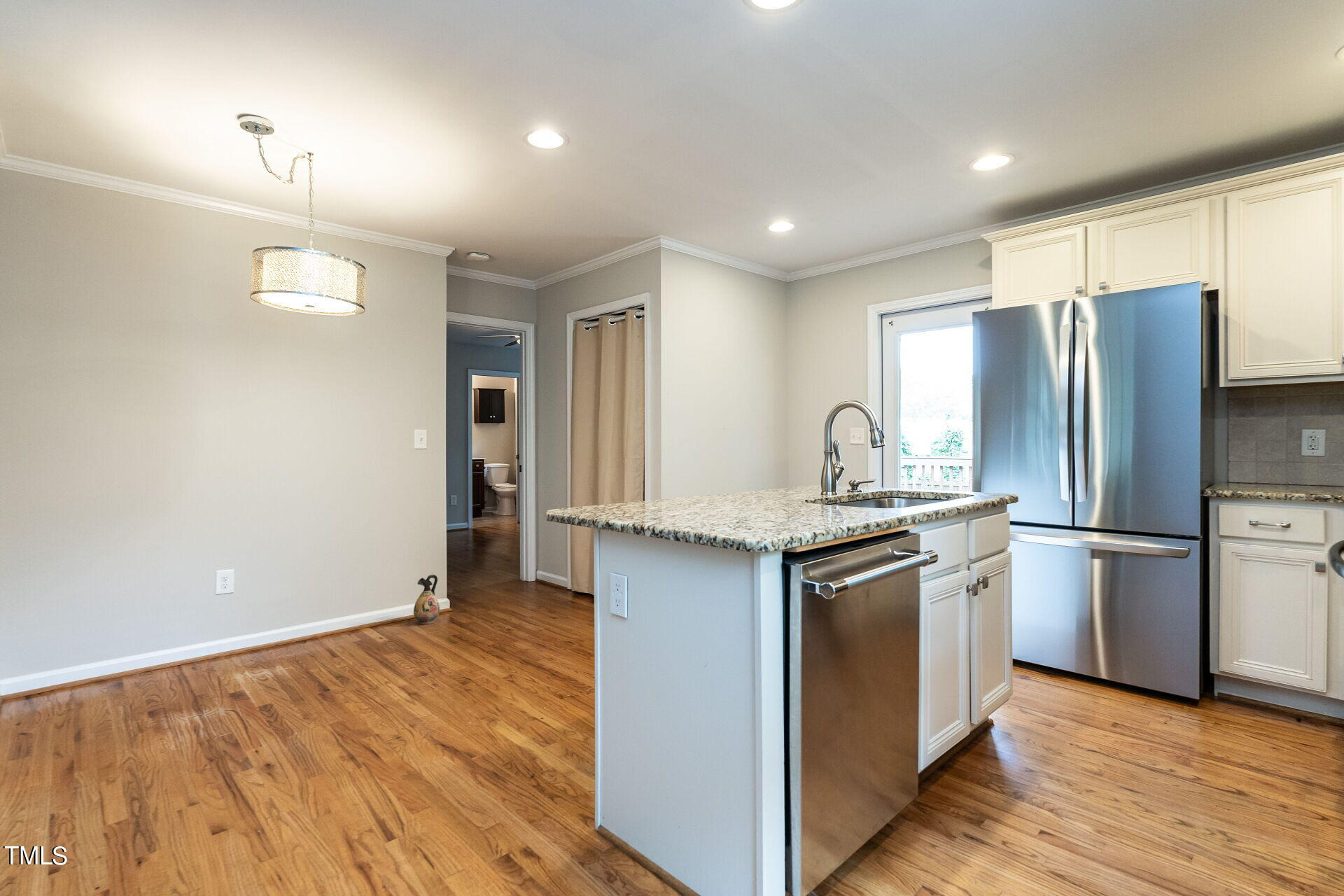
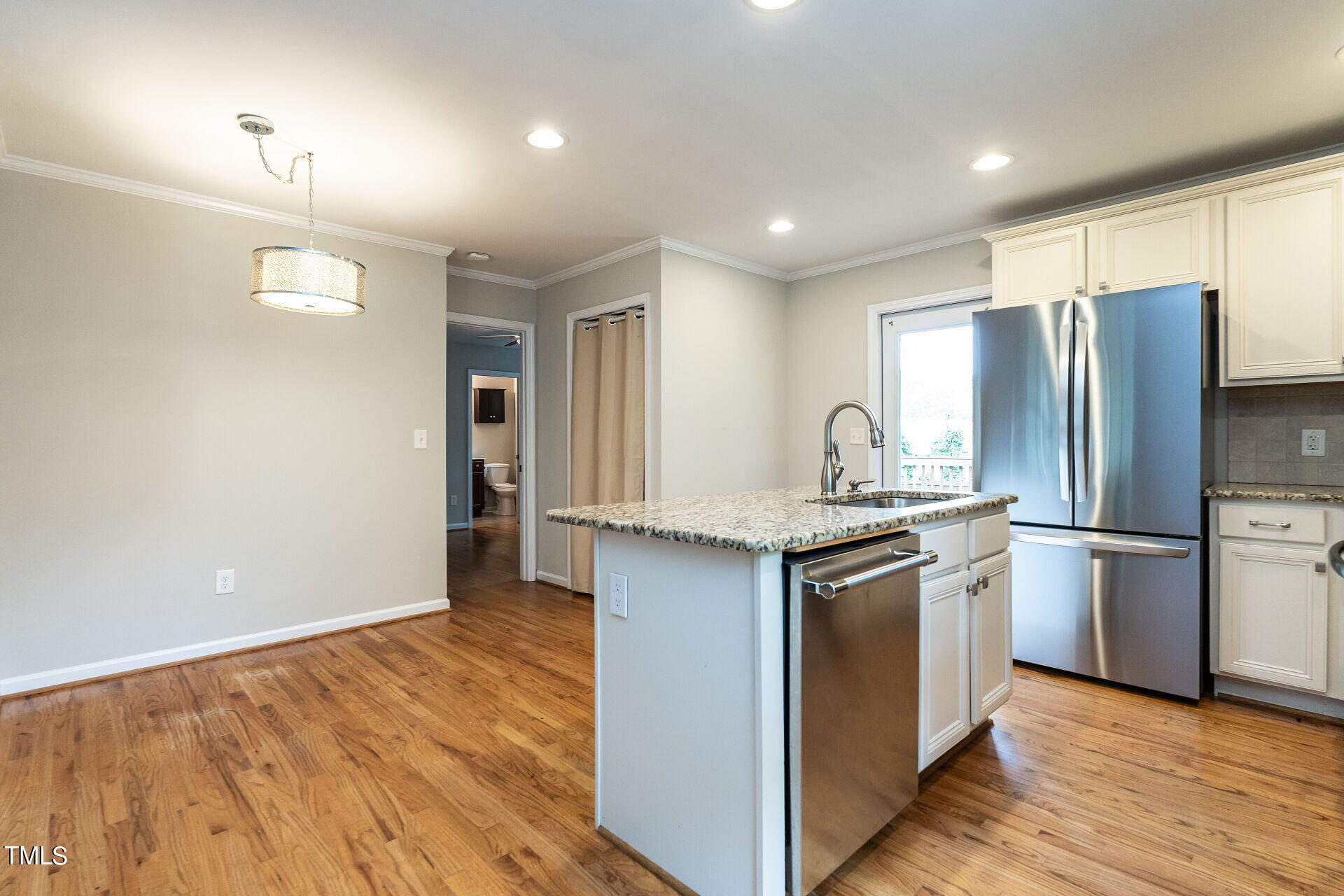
- ceramic jug [413,574,440,625]
